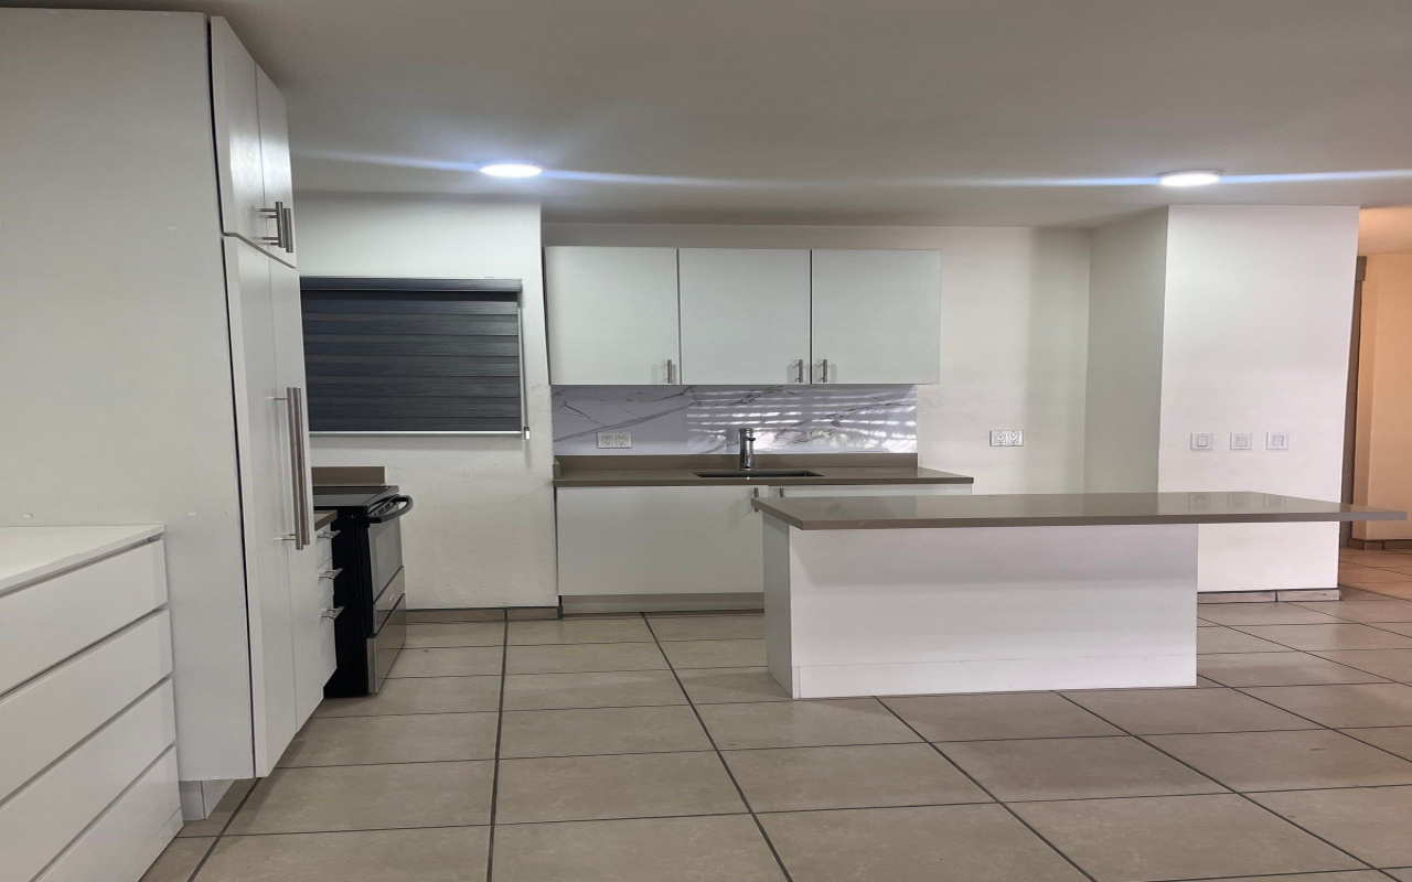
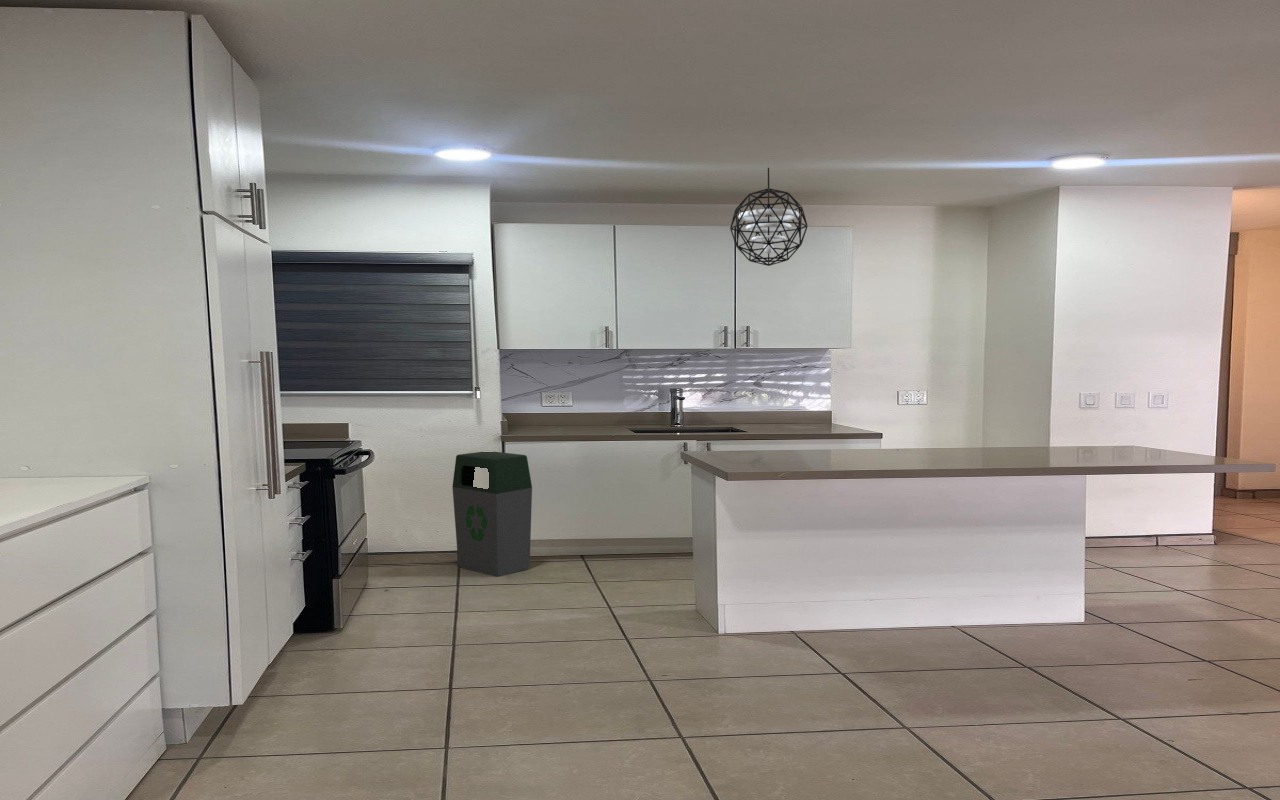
+ pendant light [729,167,809,267]
+ trash bin [451,451,533,578]
